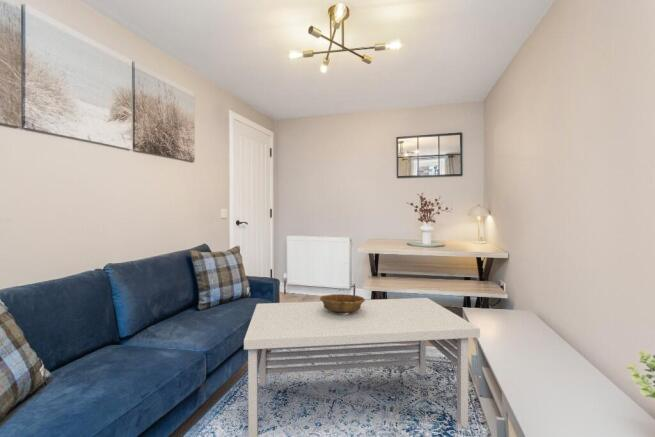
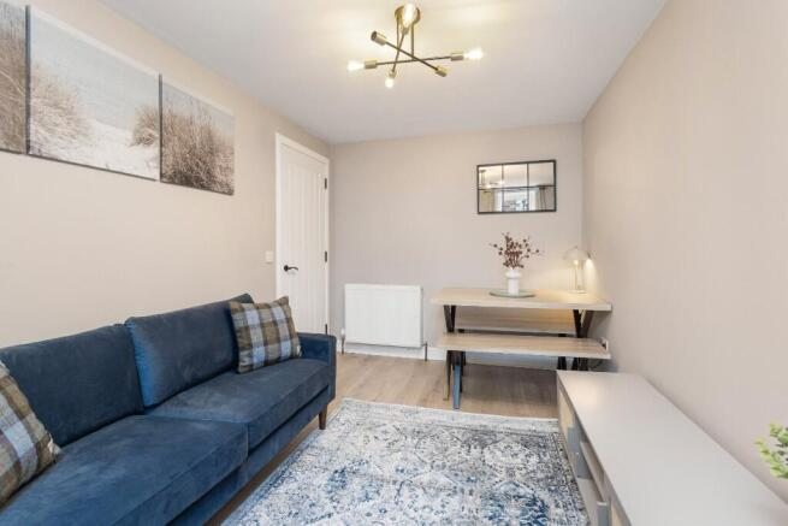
- decorative bowl [319,293,366,314]
- coffee table [243,297,481,437]
